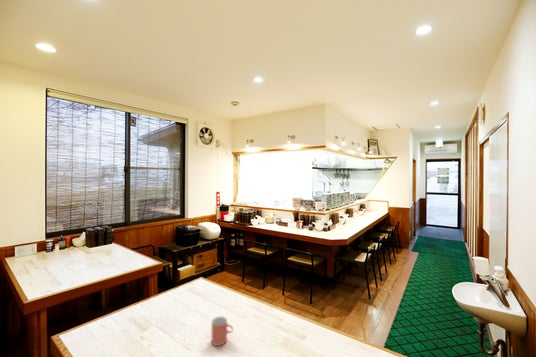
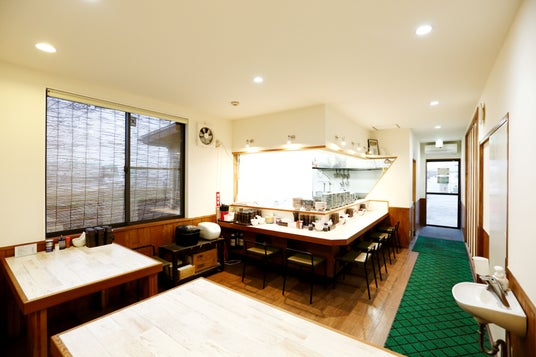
- cup [210,316,234,347]
